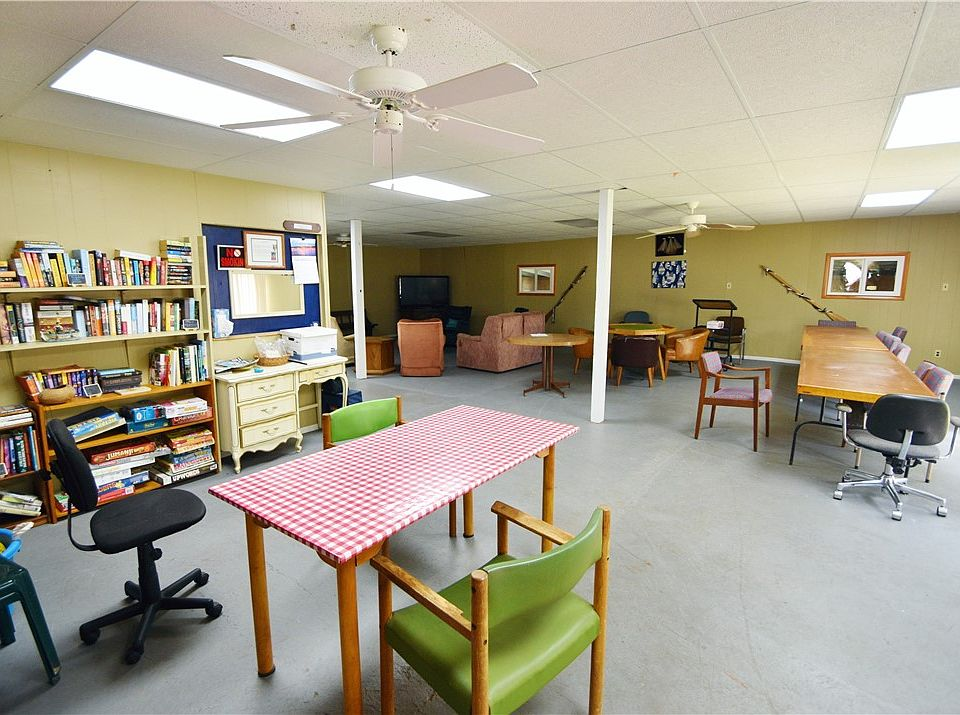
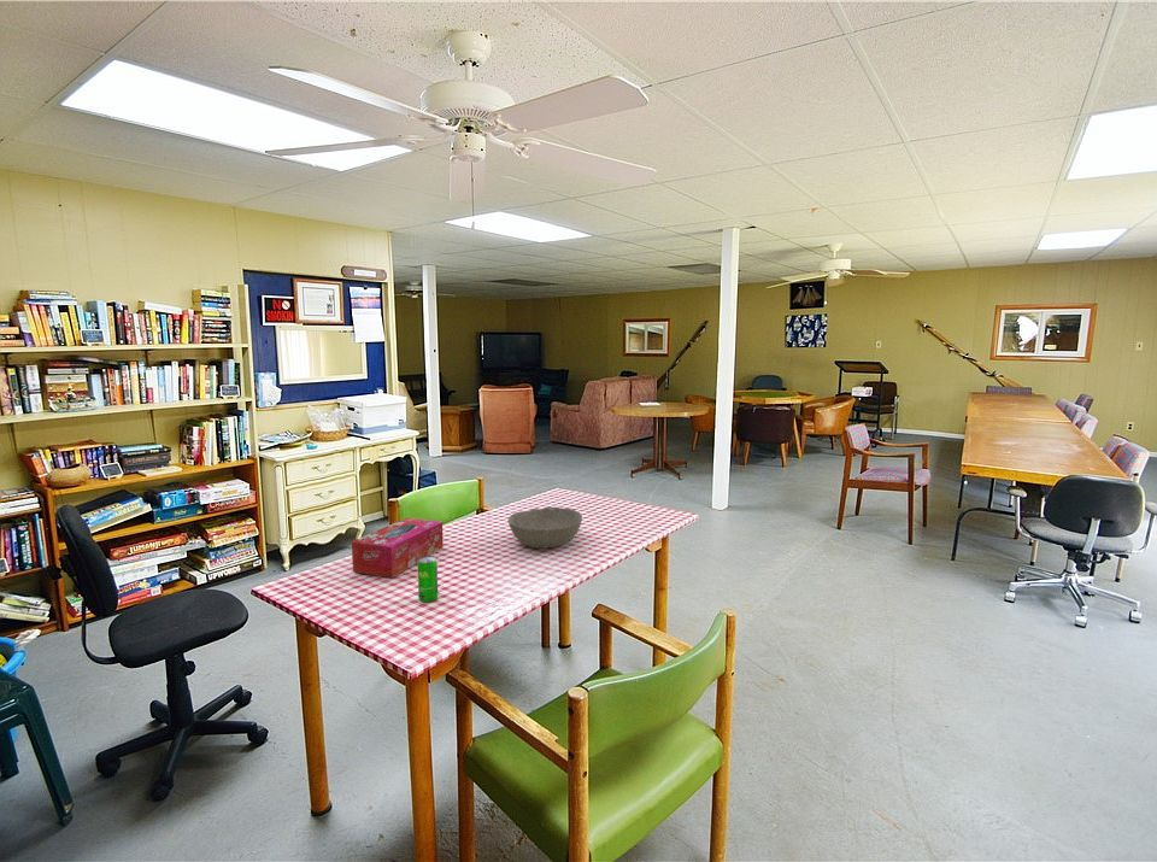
+ bowl [506,506,583,550]
+ beverage can [416,555,439,603]
+ tissue box [351,517,445,579]
